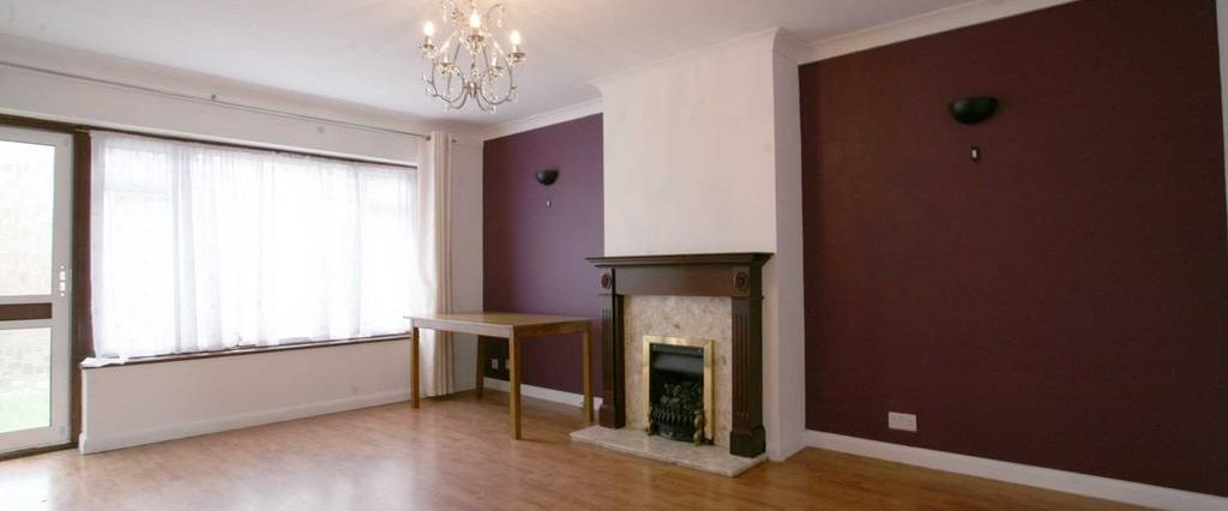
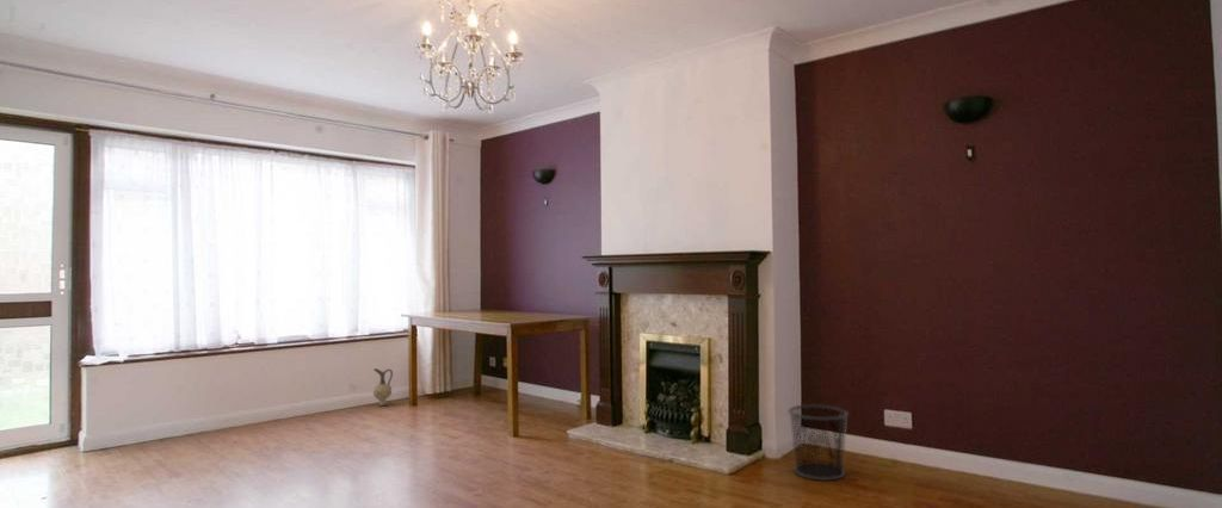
+ waste bin [786,404,850,482]
+ ceramic jug [372,367,394,408]
